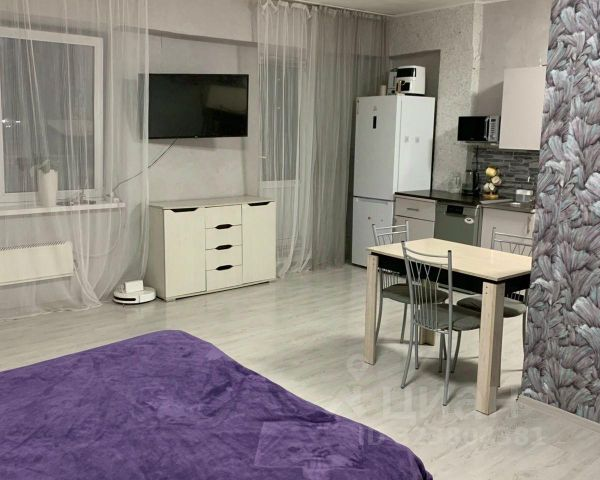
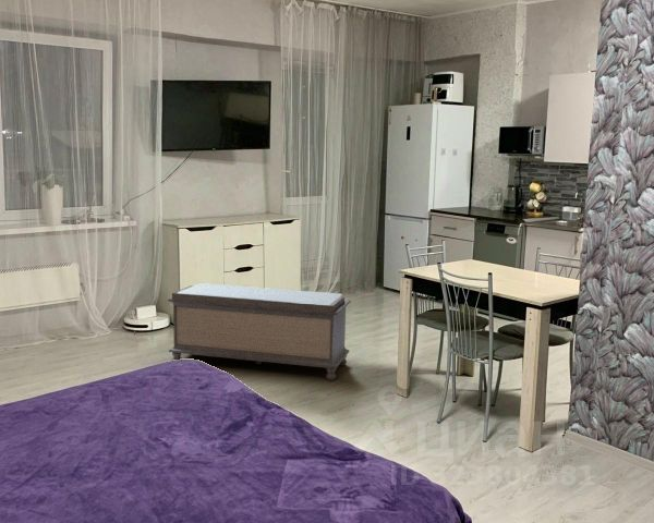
+ bench [167,282,352,381]
